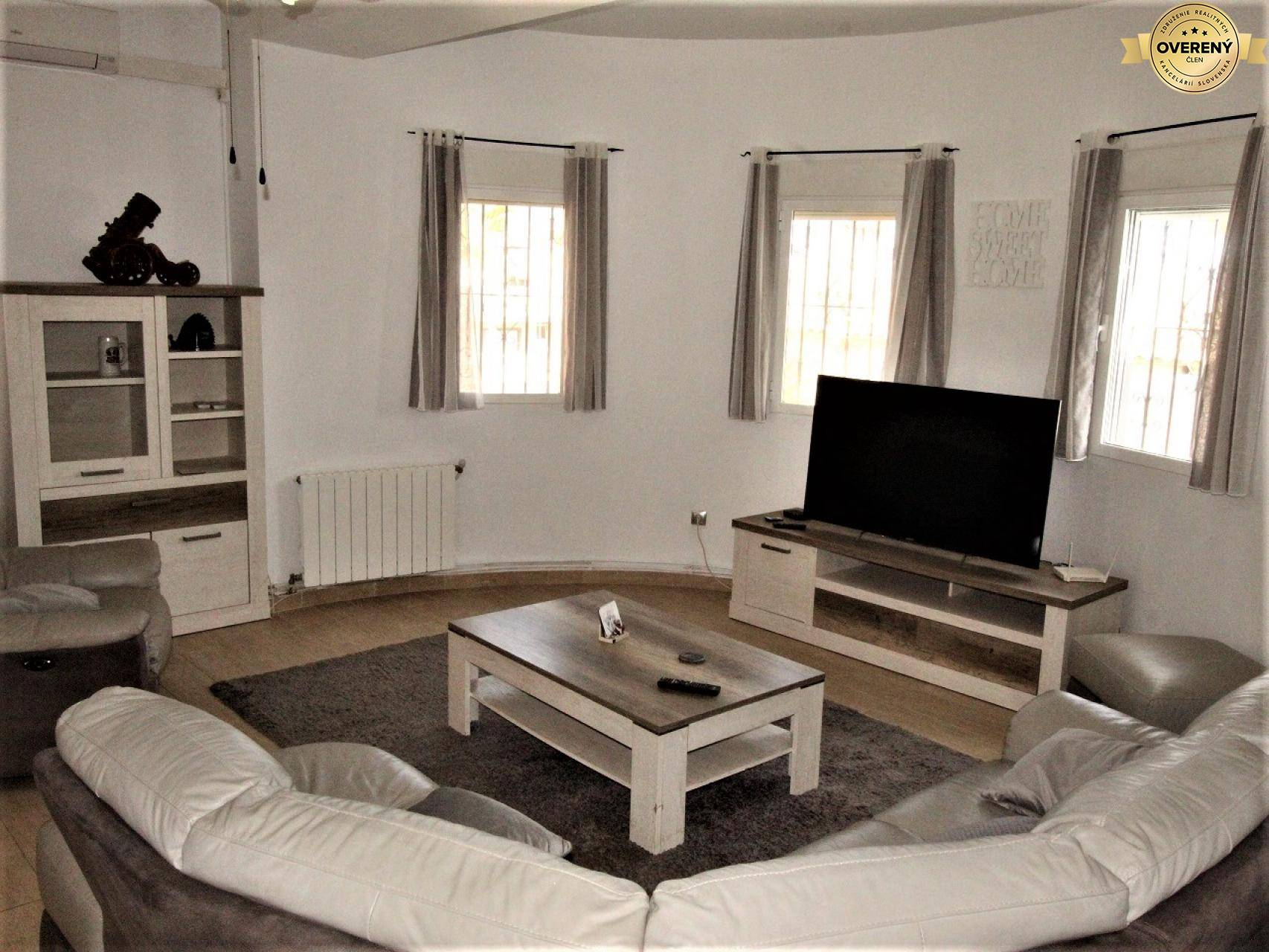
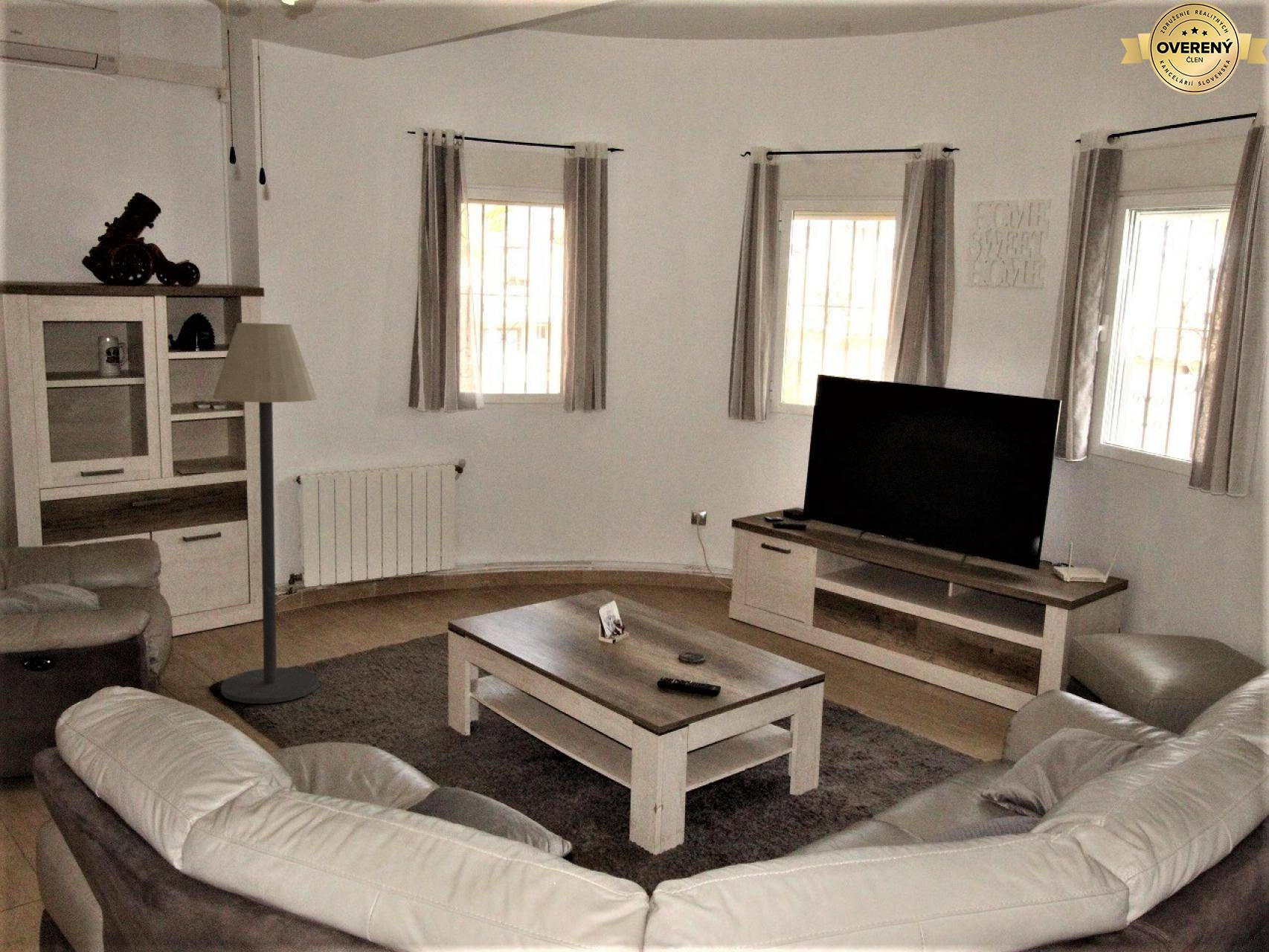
+ floor lamp [211,322,319,704]
